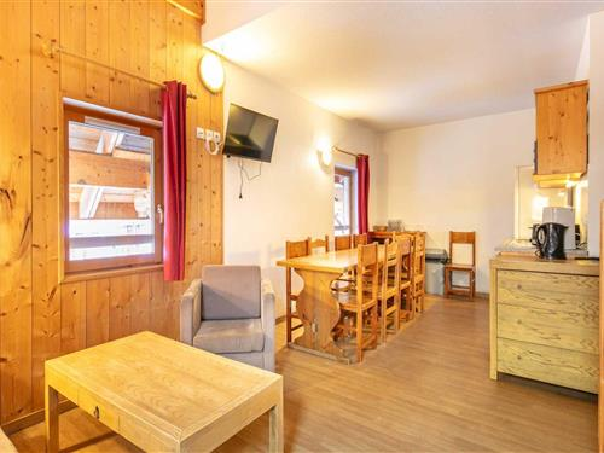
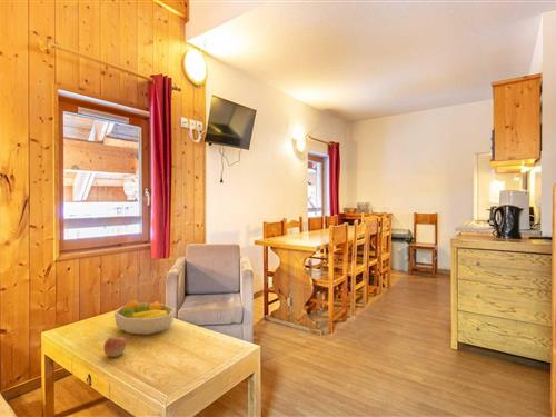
+ fruit bowl [113,299,176,336]
+ apple [102,336,127,358]
